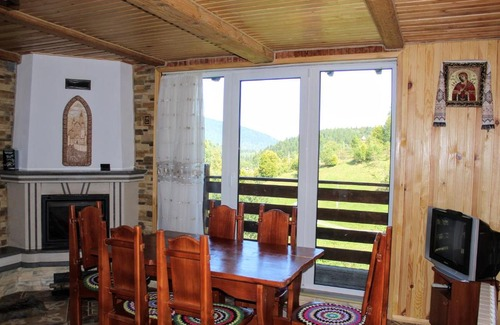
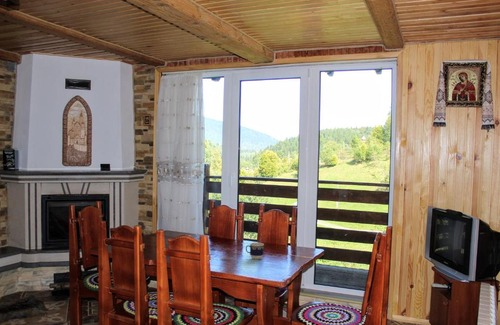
+ cup [245,242,265,260]
